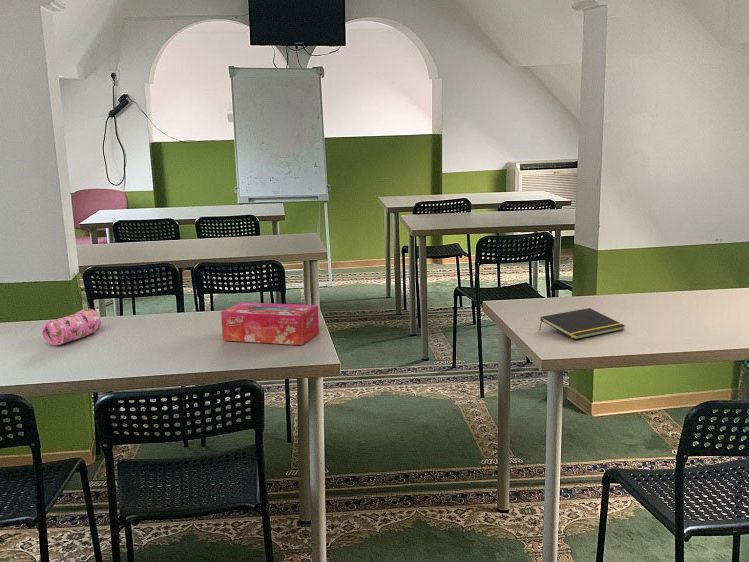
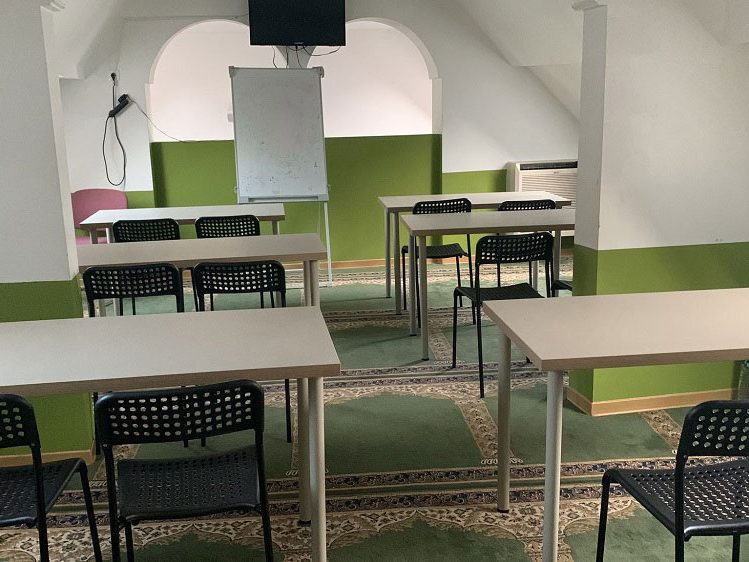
- notepad [538,307,626,340]
- pencil case [41,308,102,346]
- tissue box [220,301,320,346]
